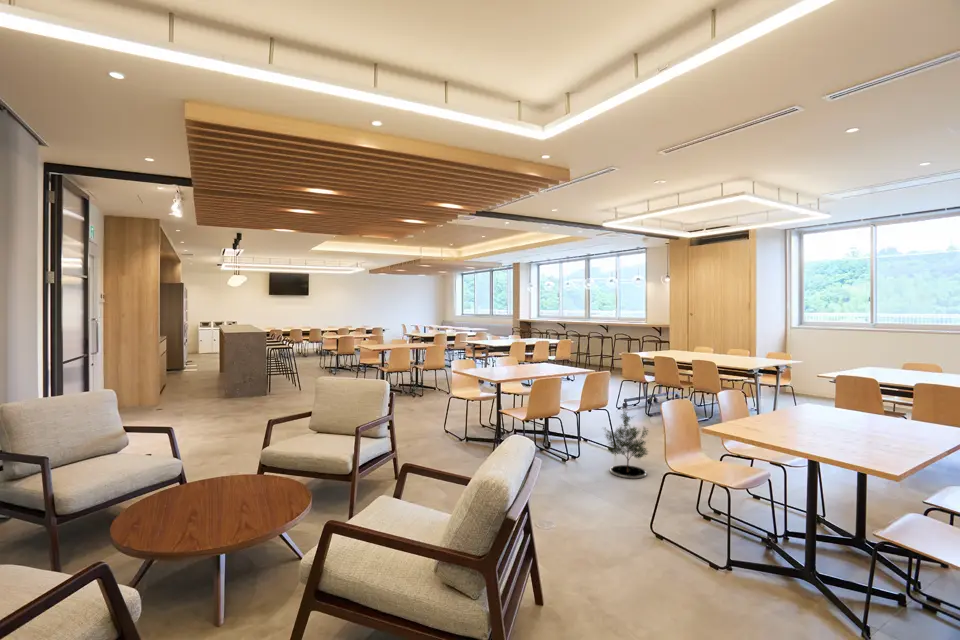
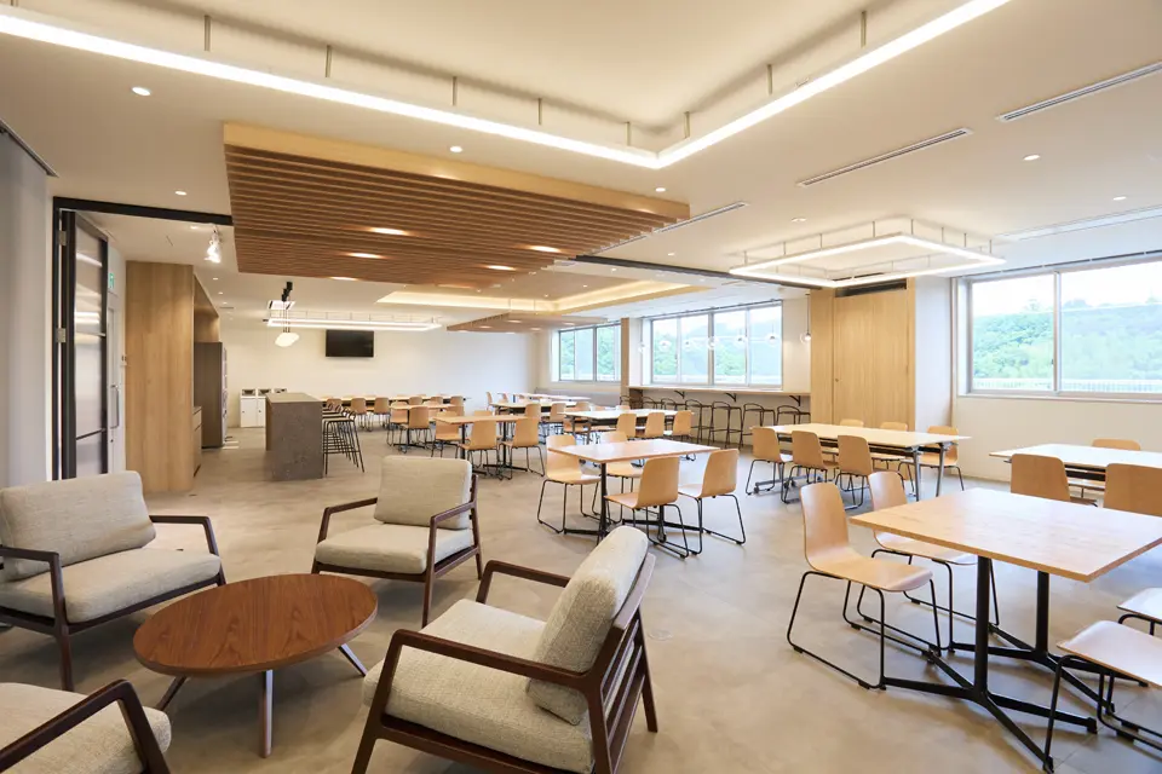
- potted tree [602,407,650,480]
